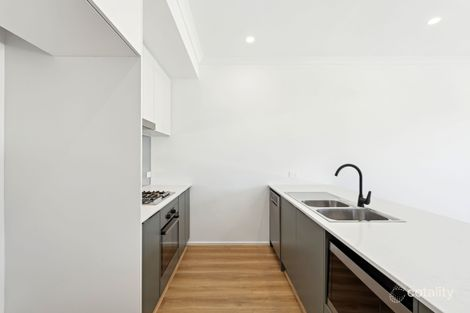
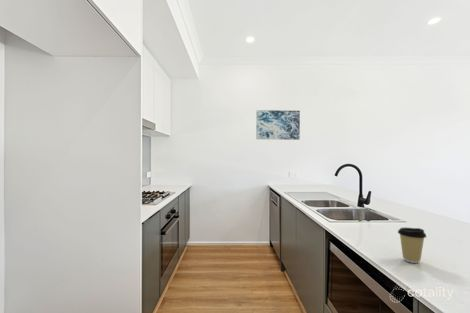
+ wall art [255,109,301,141]
+ coffee cup [397,227,428,264]
